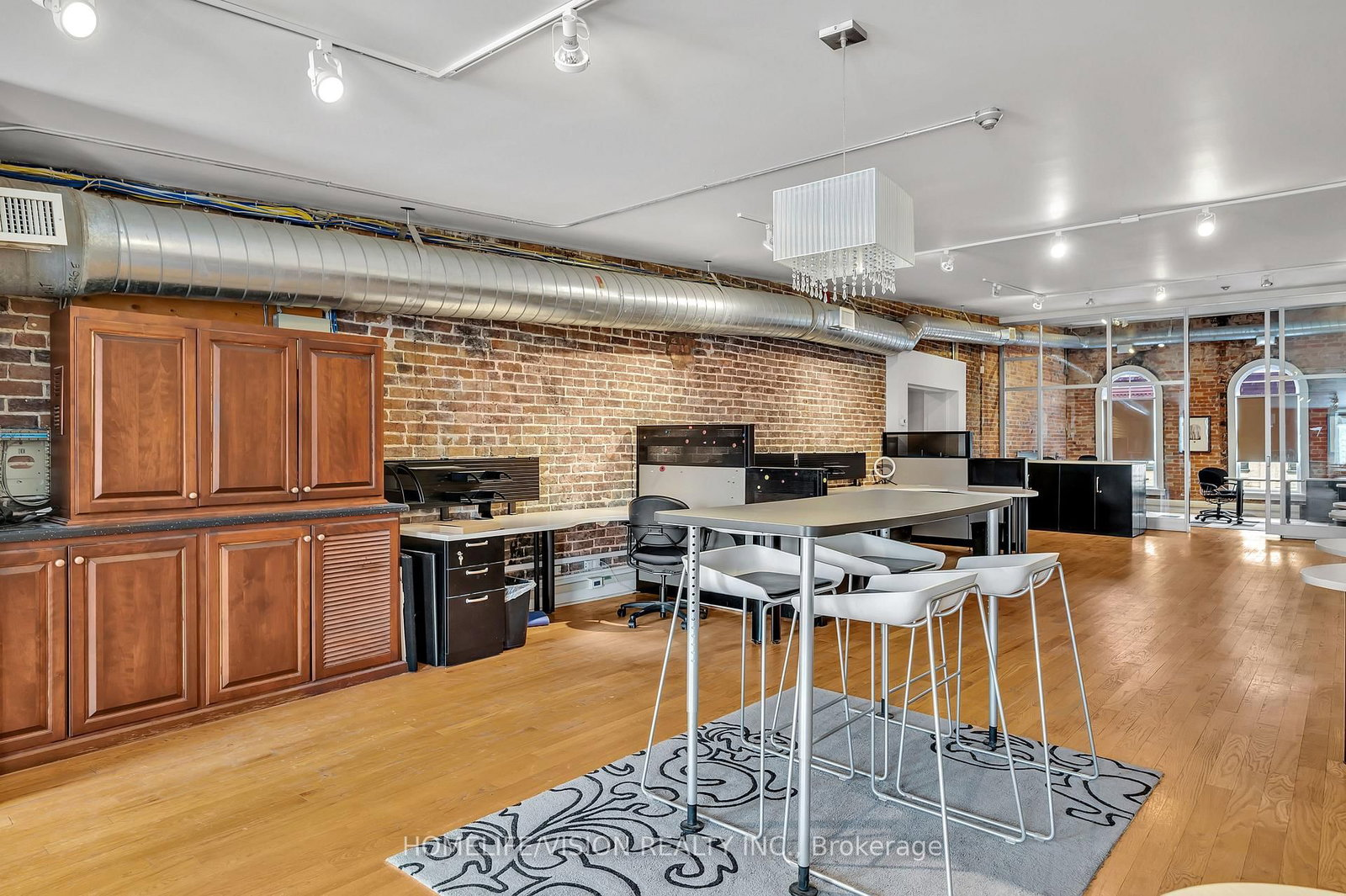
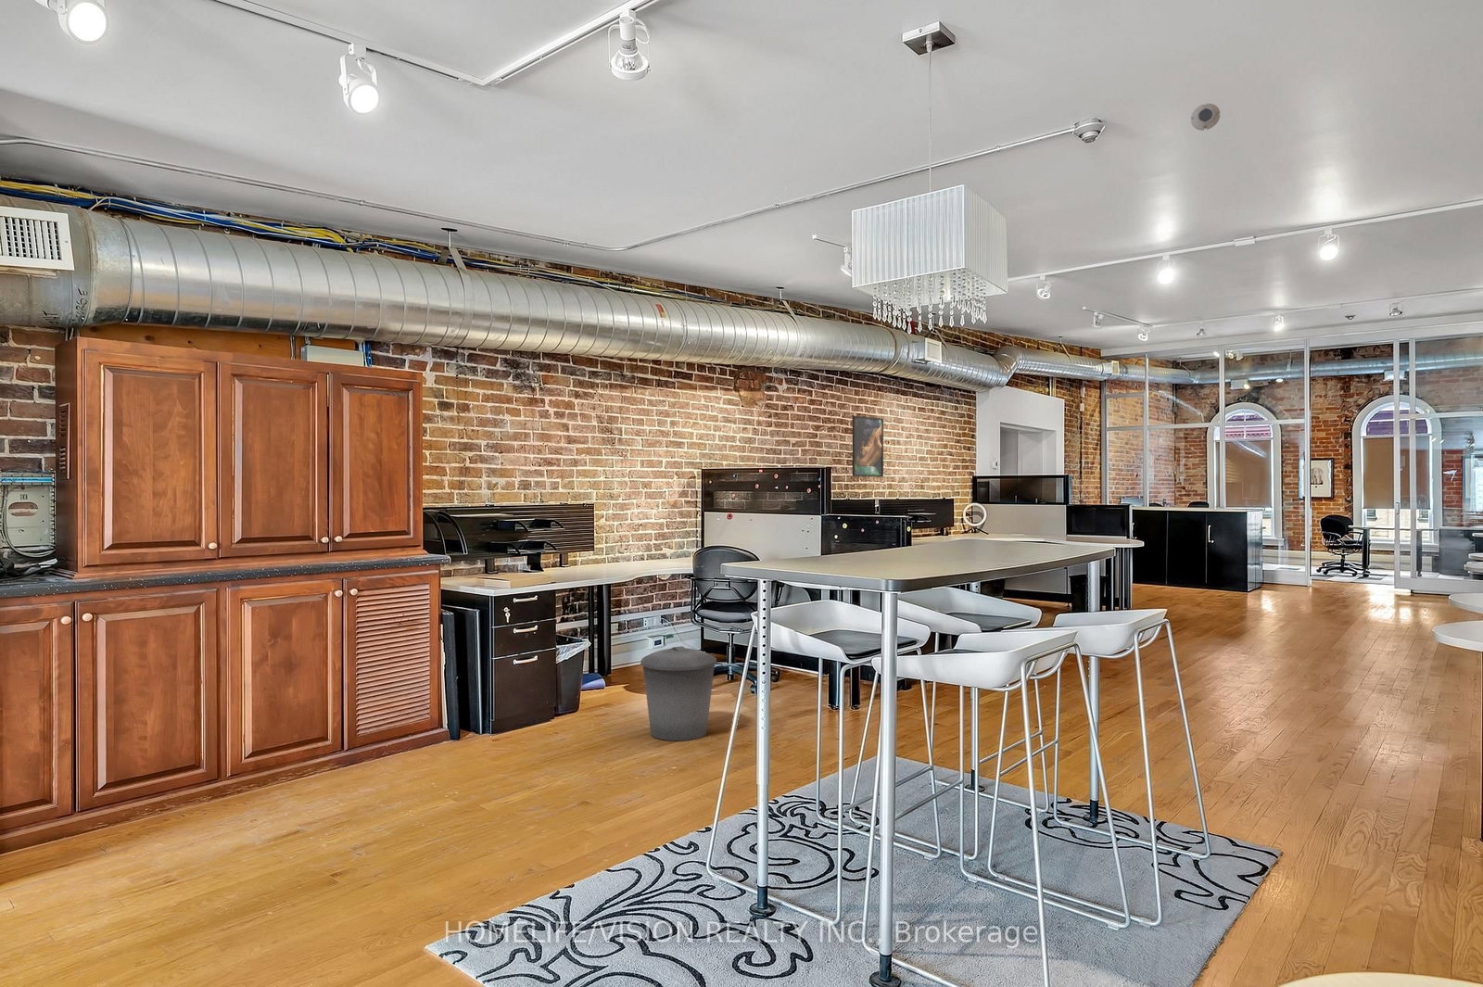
+ trash can [639,646,717,741]
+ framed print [852,415,885,477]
+ smoke detector [1190,102,1221,131]
